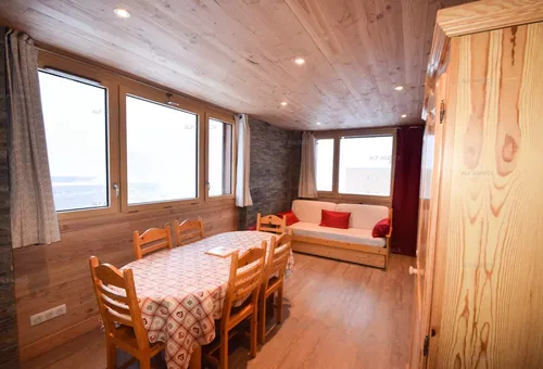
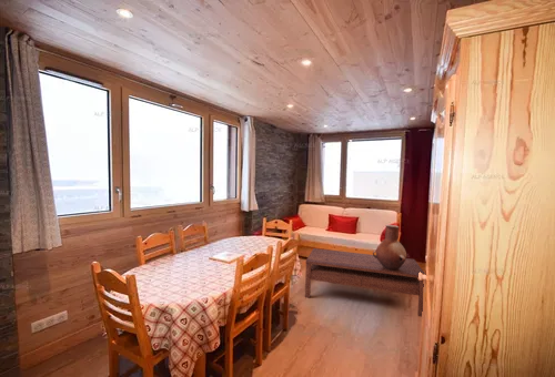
+ vessel [372,224,407,271]
+ coffee table [304,247,426,318]
